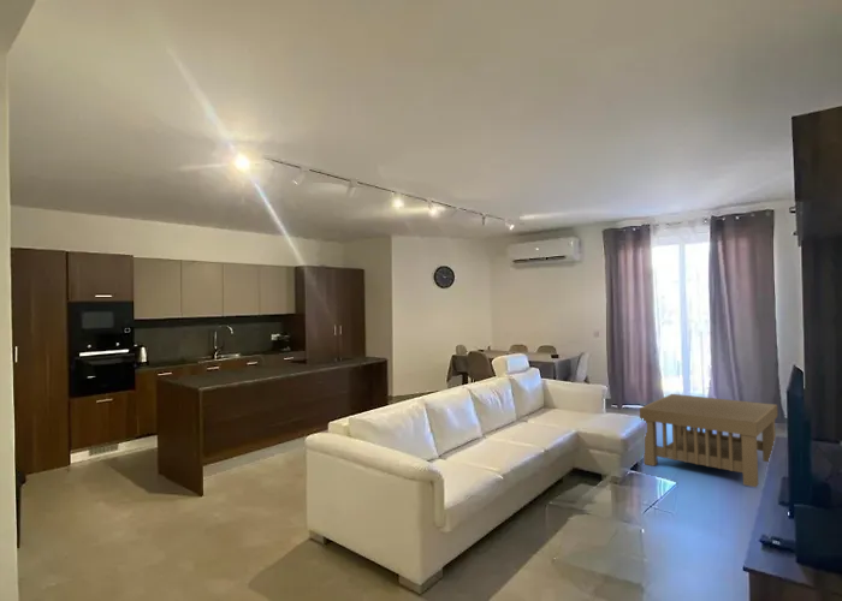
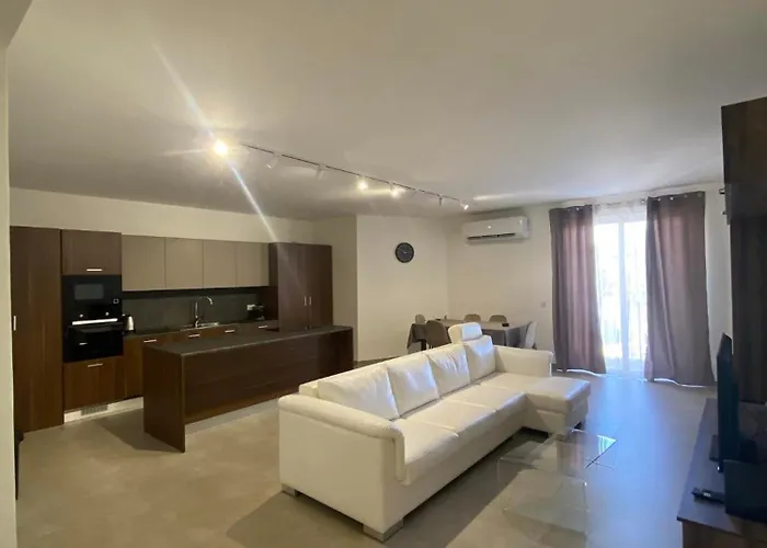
- coffee table [639,393,779,488]
